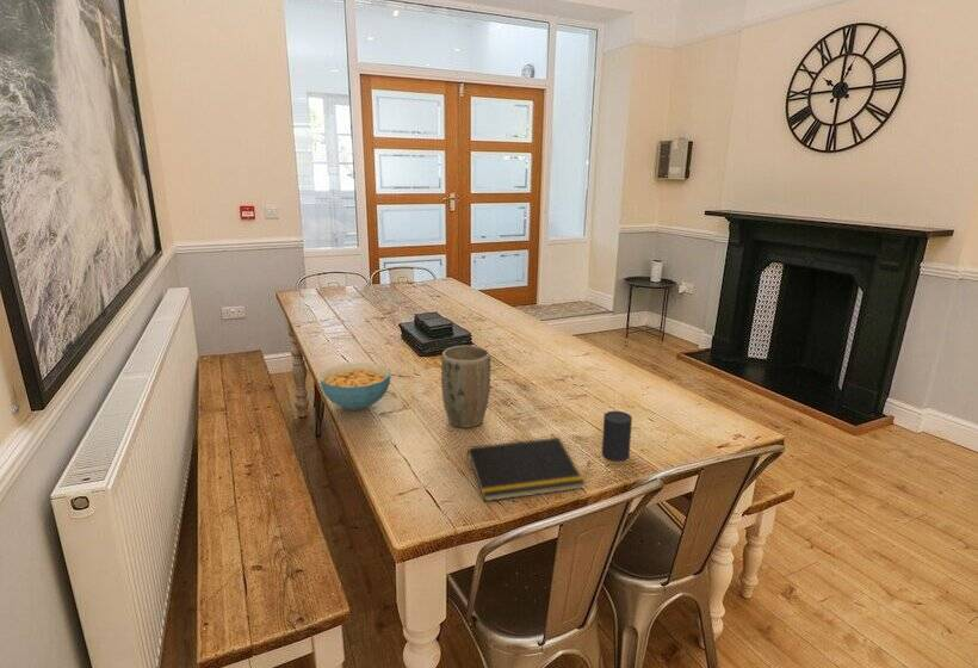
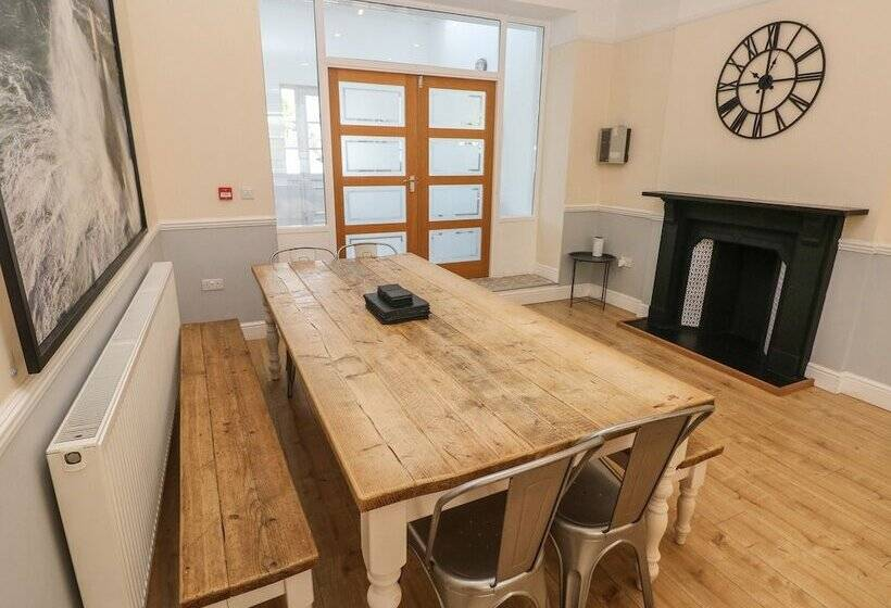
- cereal bowl [318,361,391,412]
- plant pot [440,345,491,429]
- cup [601,409,633,462]
- notepad [464,437,587,502]
